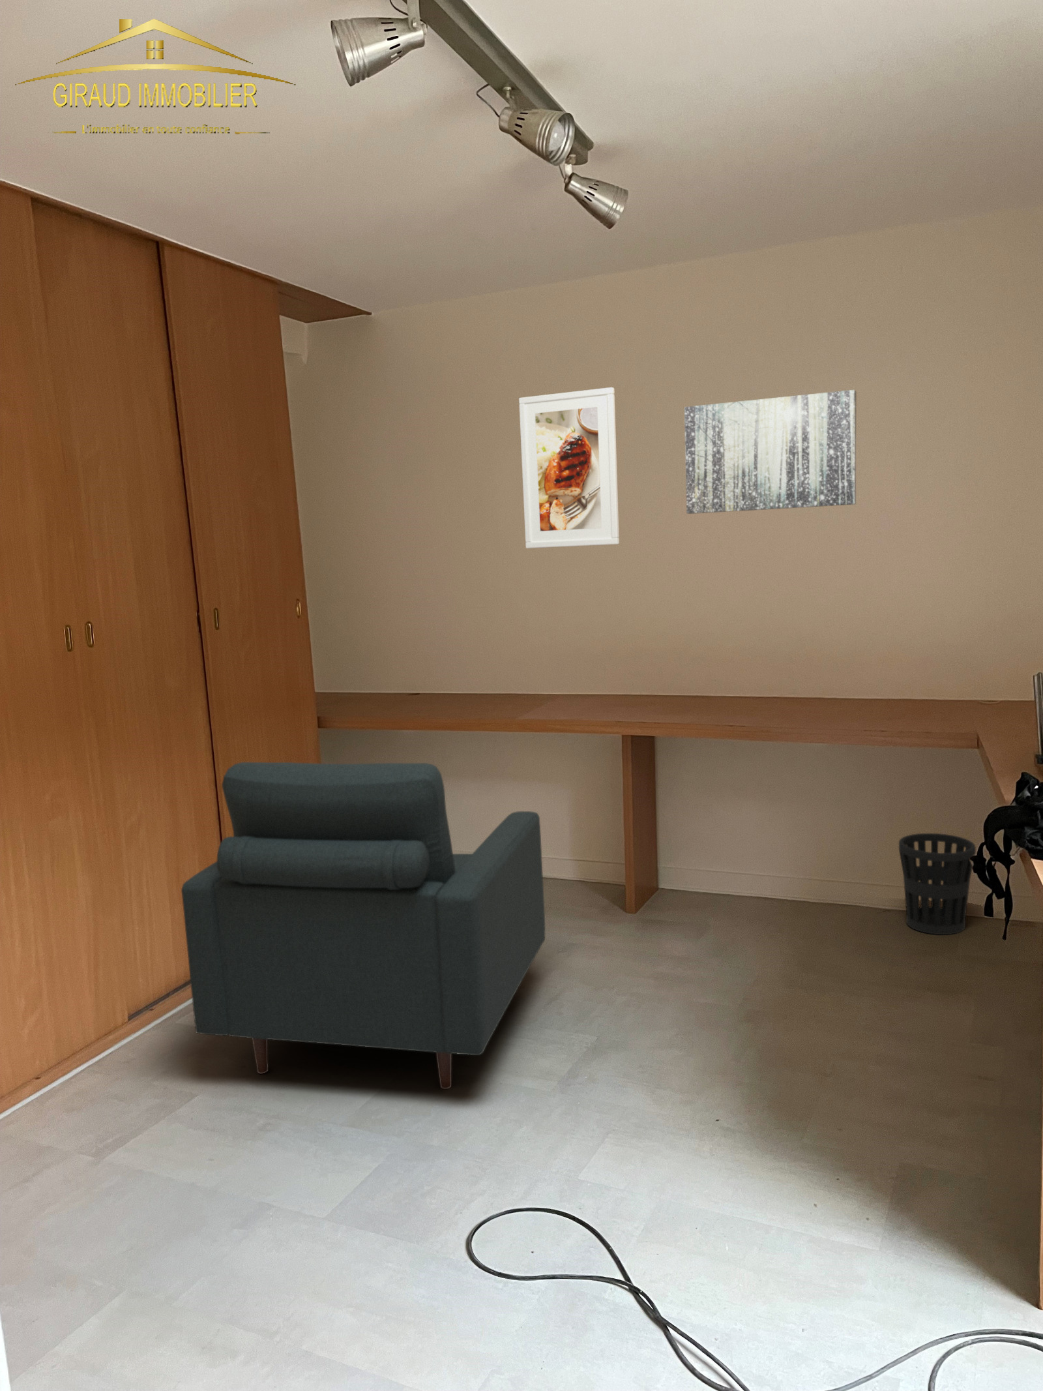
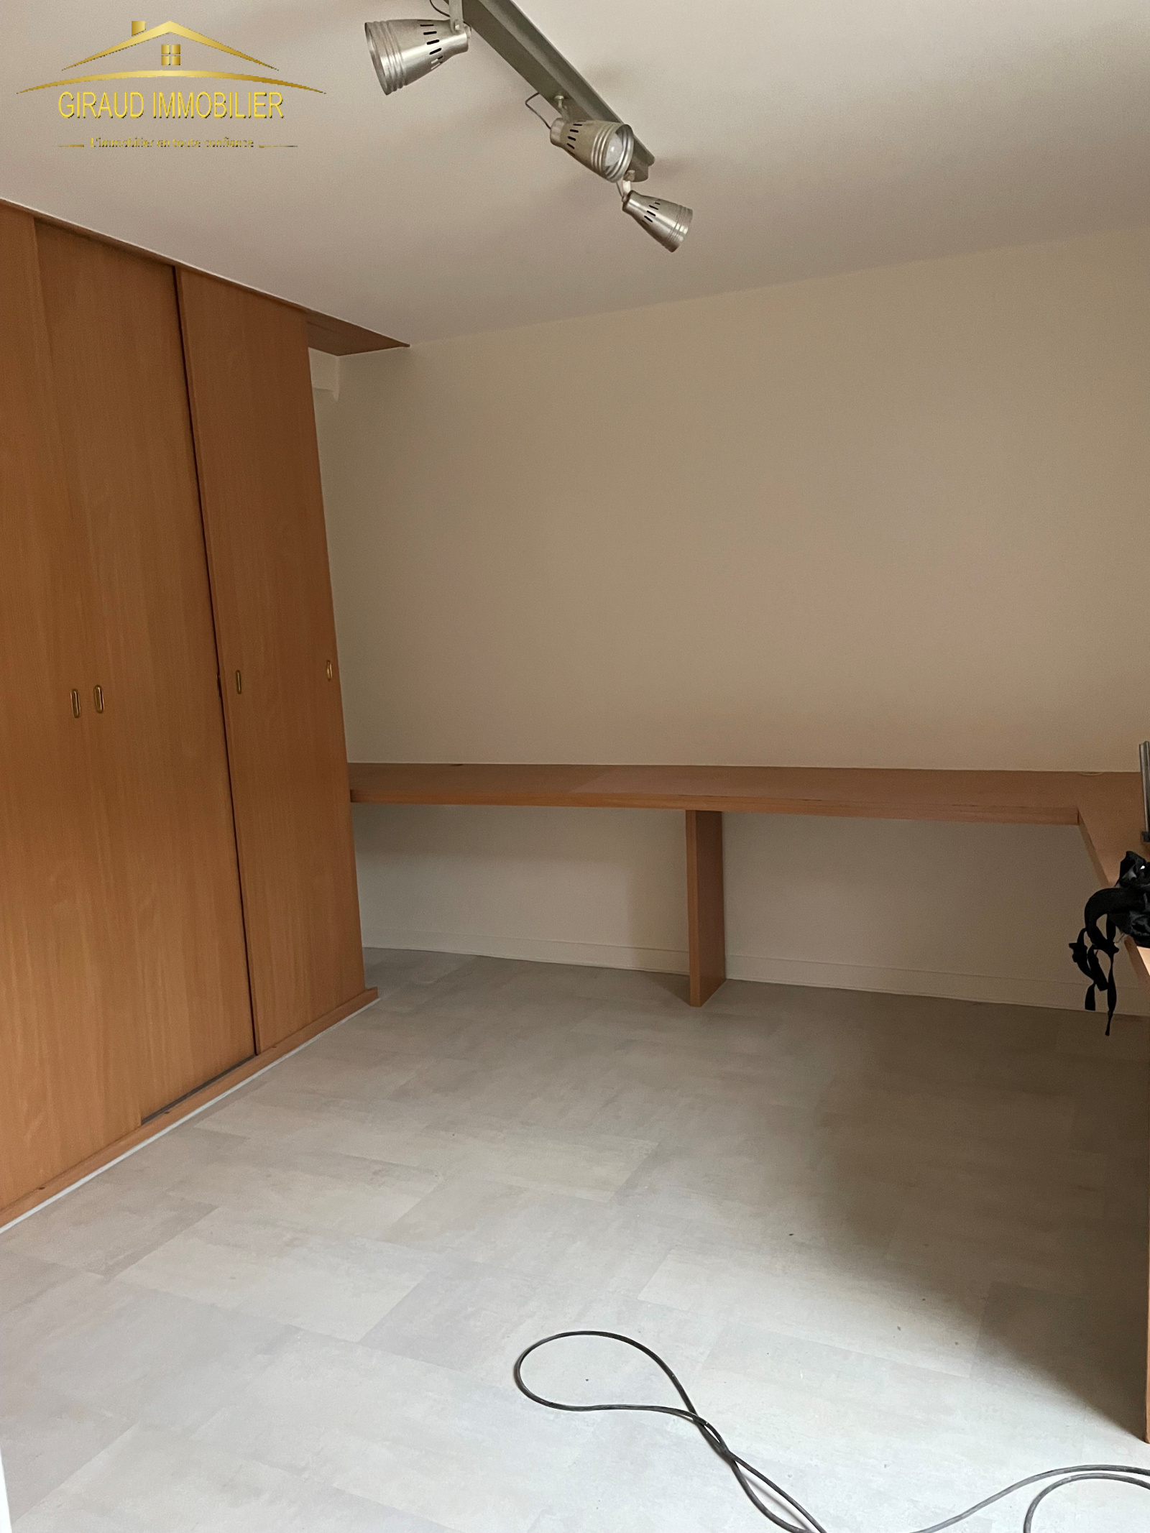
- wall art [684,389,857,514]
- wastebasket [898,833,976,935]
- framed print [518,387,620,549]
- chair [181,762,546,1090]
